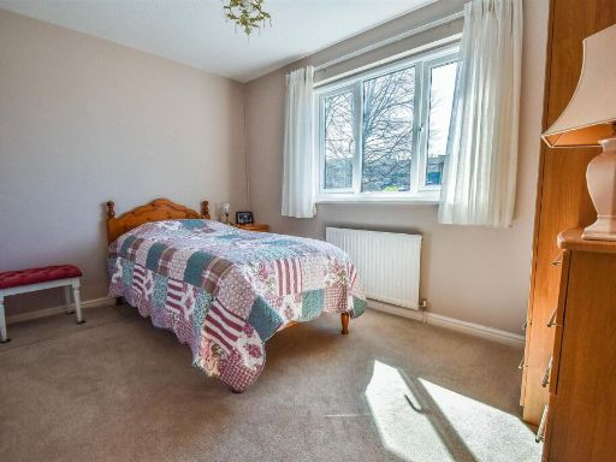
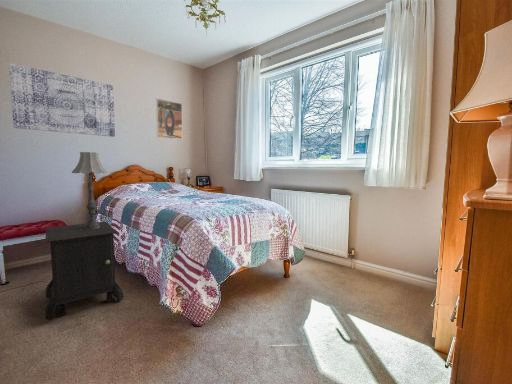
+ table lamp [71,151,108,229]
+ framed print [155,97,183,141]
+ wall art [8,62,116,138]
+ nightstand [44,220,125,322]
